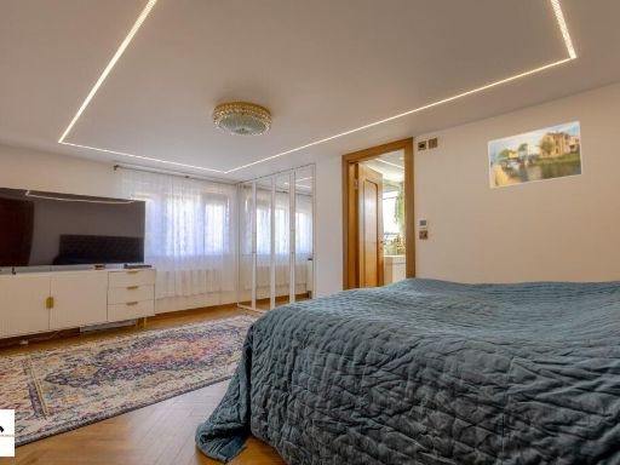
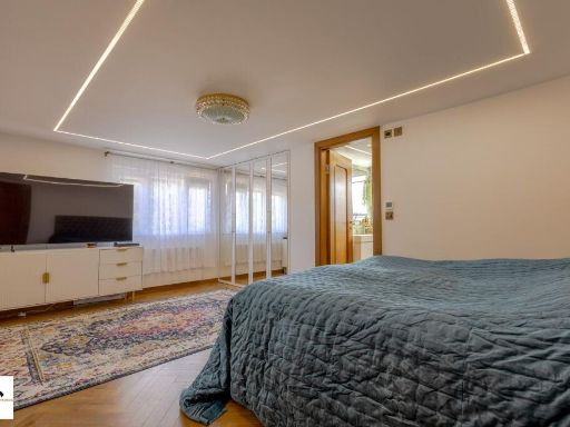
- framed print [487,120,585,189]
